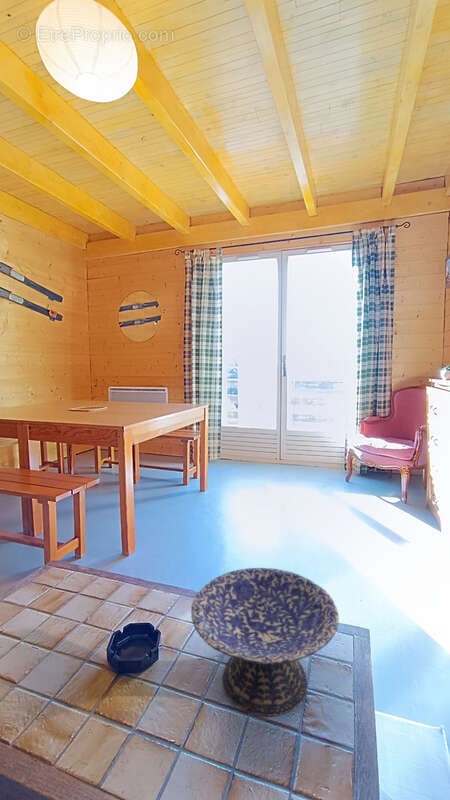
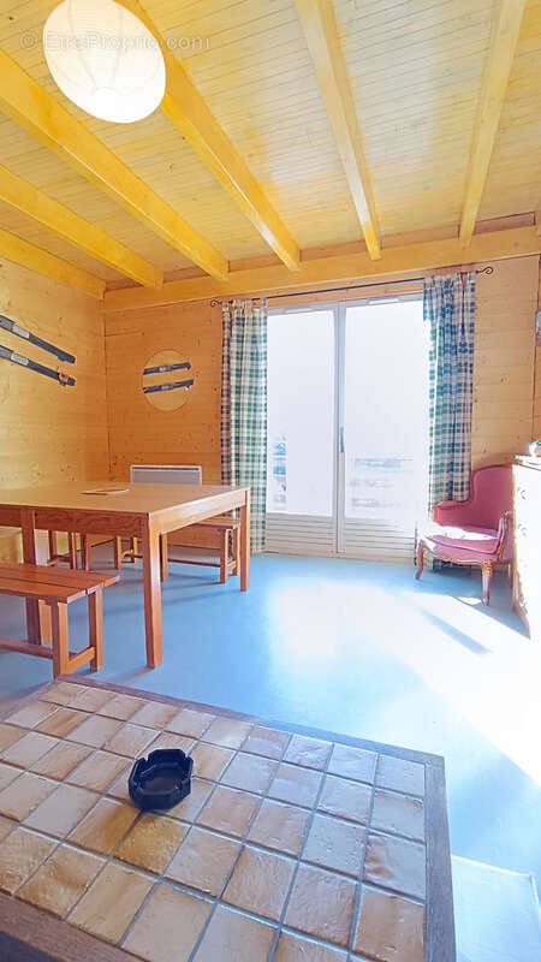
- decorative bowl [190,567,340,717]
